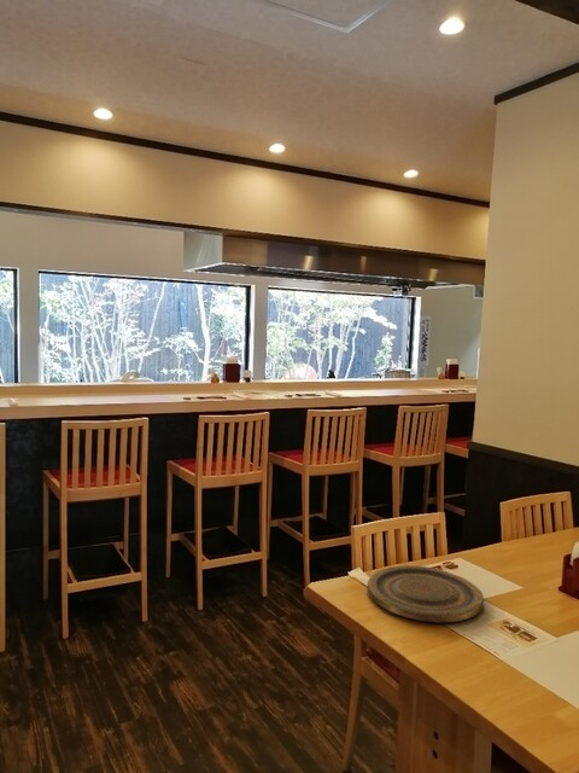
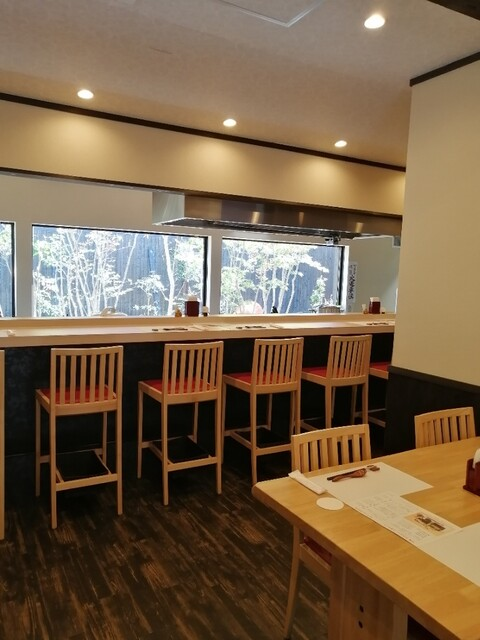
- plate [367,564,485,623]
